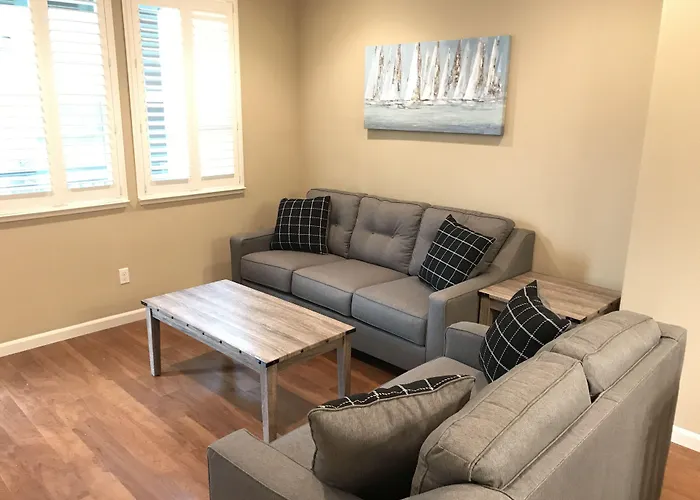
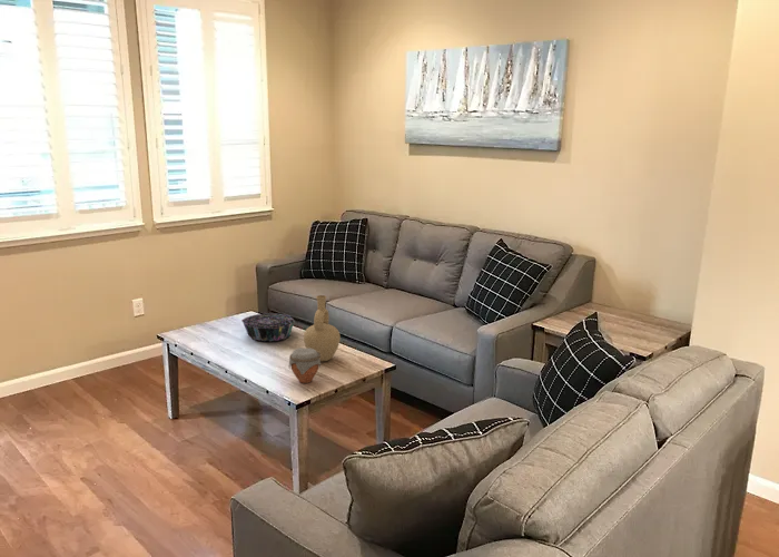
+ vase [303,294,342,362]
+ decorative bowl [240,312,296,343]
+ jar [288,346,322,384]
